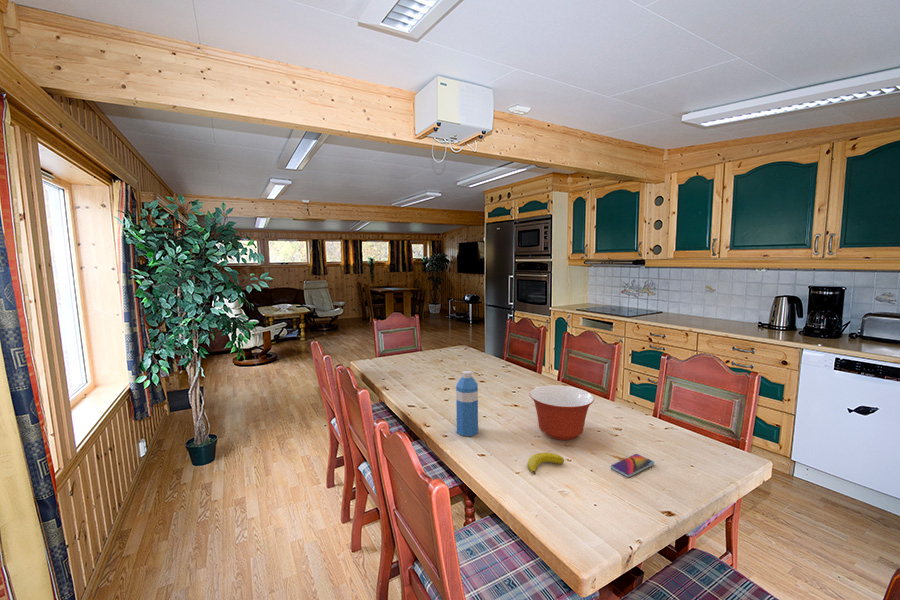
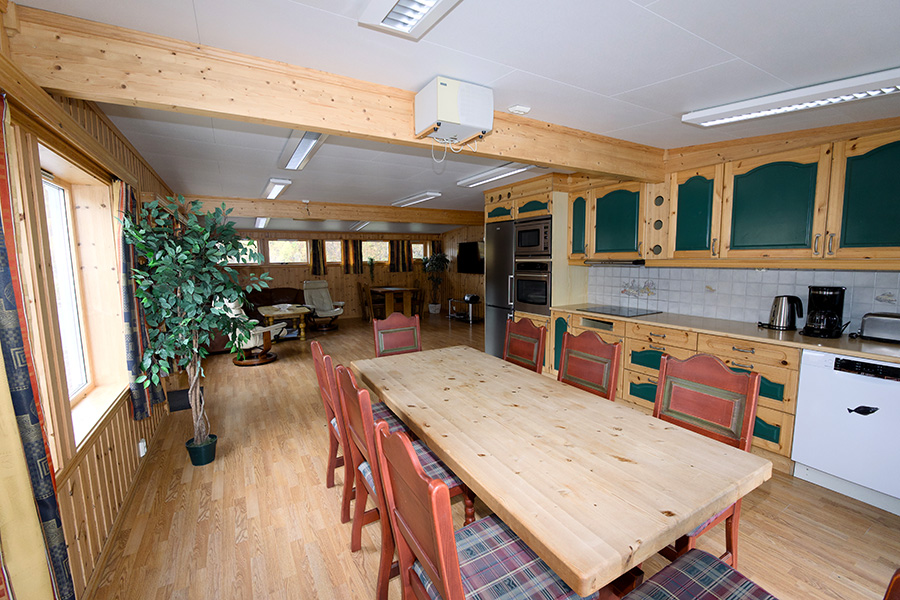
- water bottle [455,370,479,437]
- banana [527,452,565,475]
- smartphone [610,453,655,478]
- mixing bowl [528,384,595,441]
